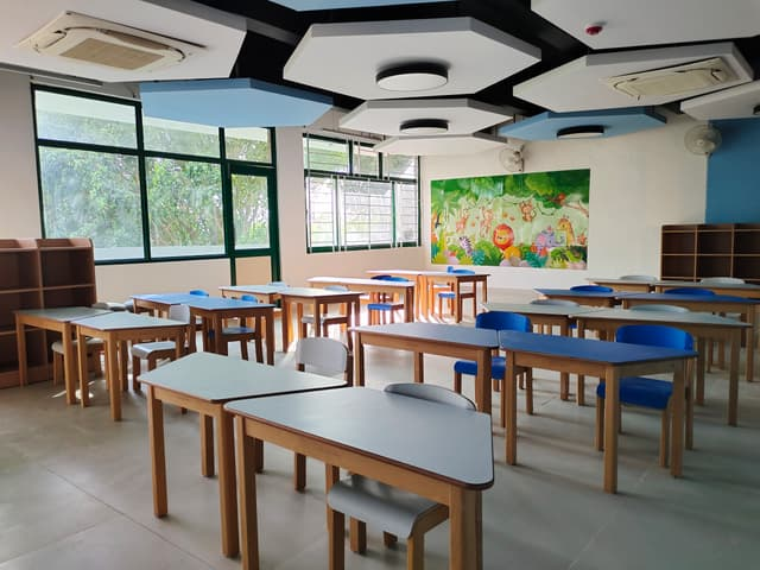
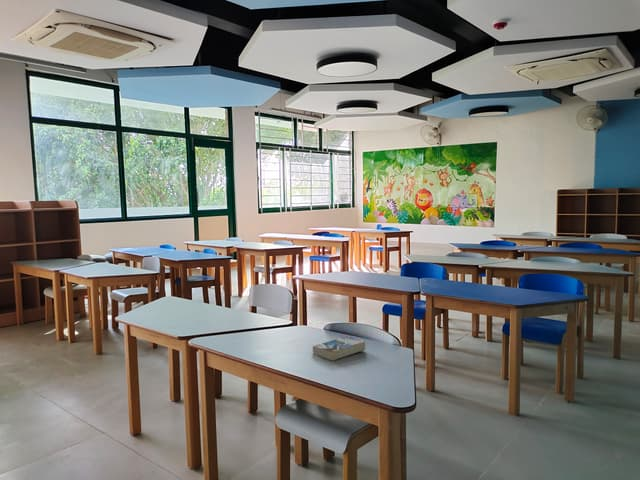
+ book [312,335,366,362]
